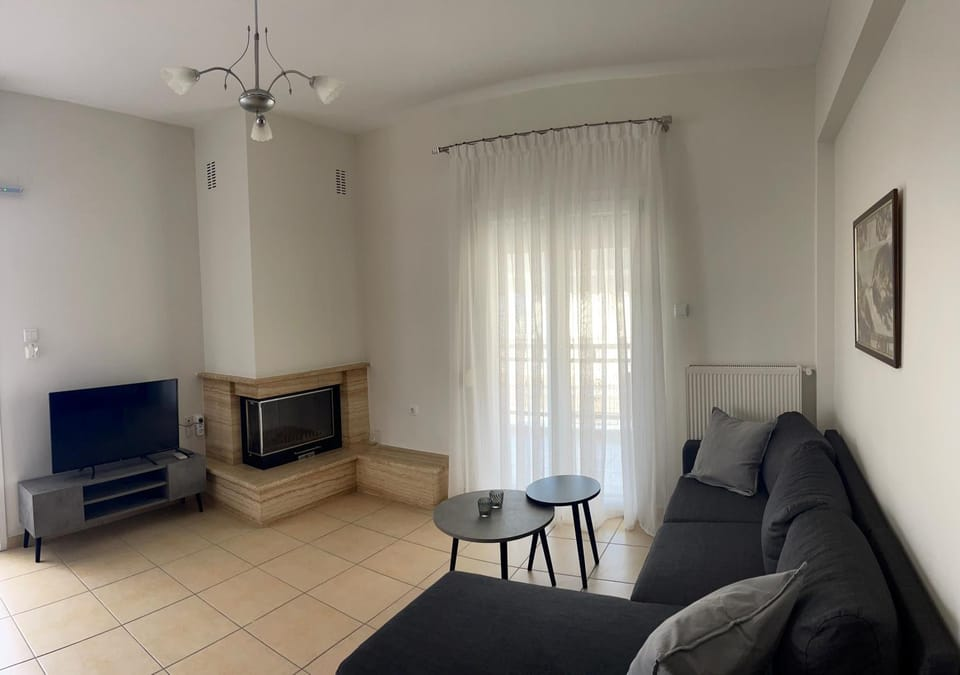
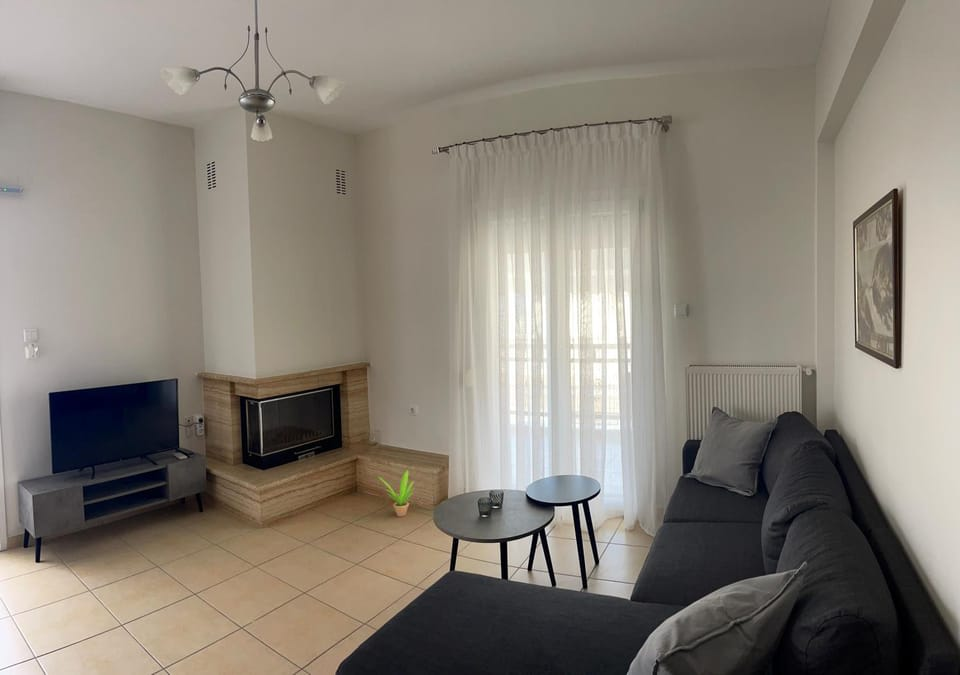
+ potted plant [377,469,415,518]
